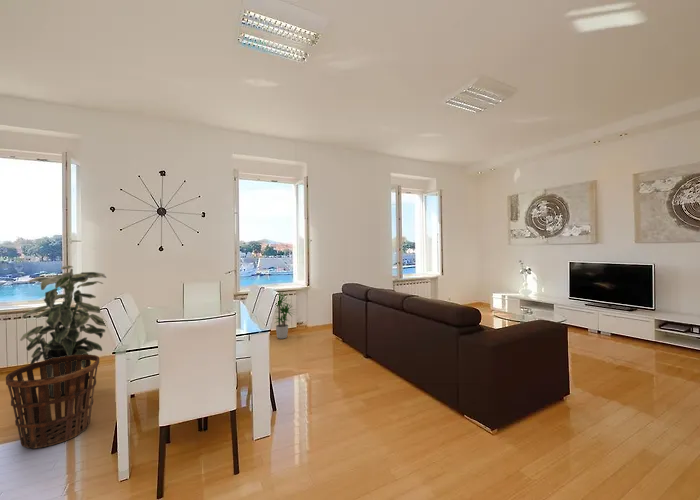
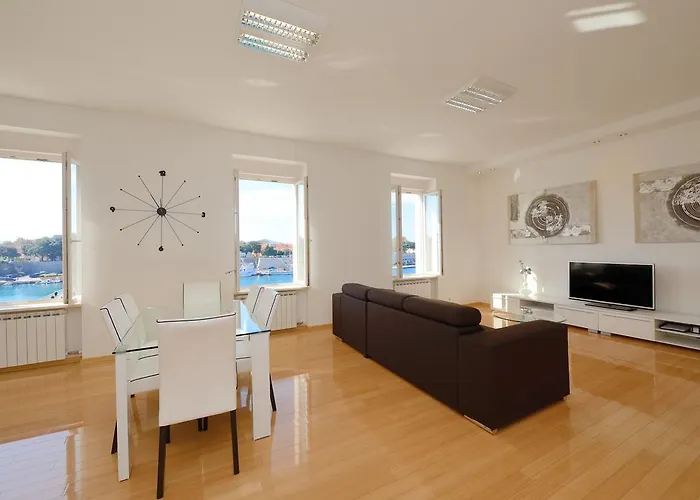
- indoor plant [19,264,107,399]
- potted plant [273,289,298,340]
- basket [5,354,100,450]
